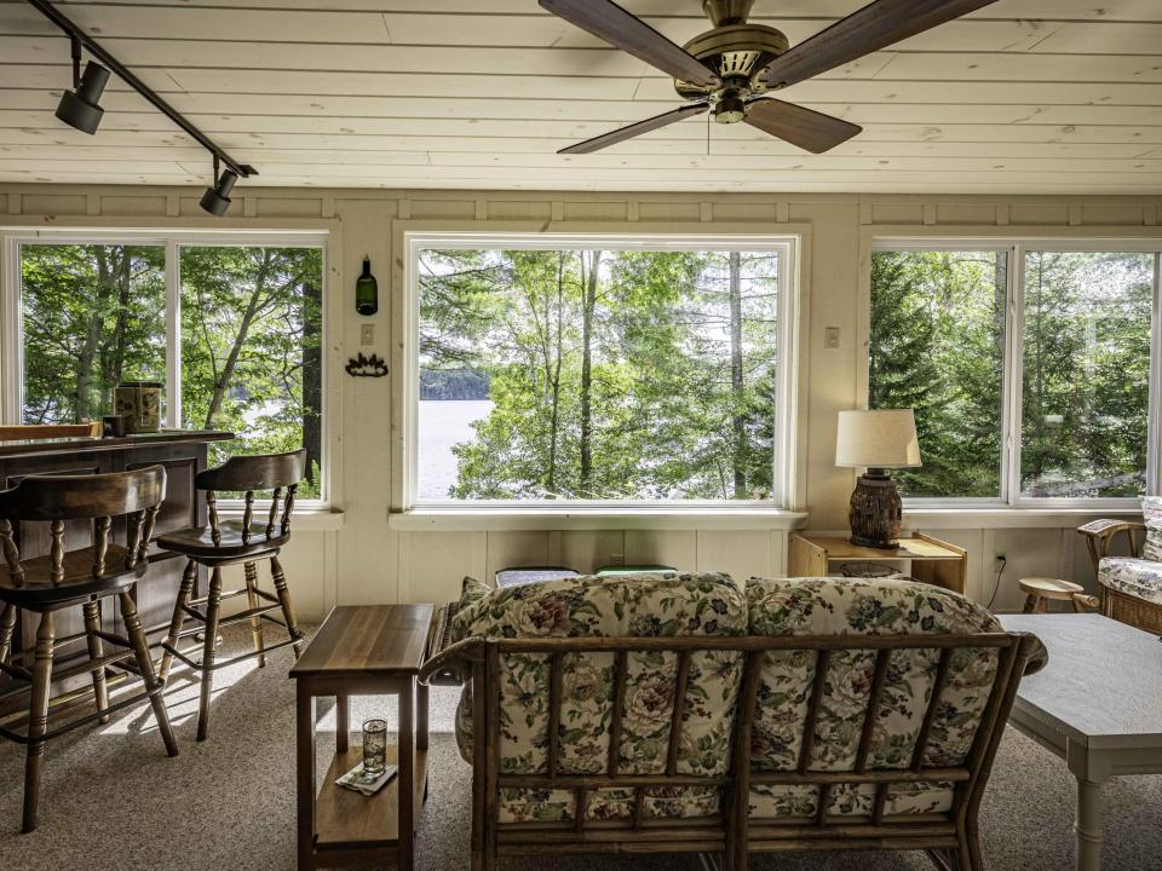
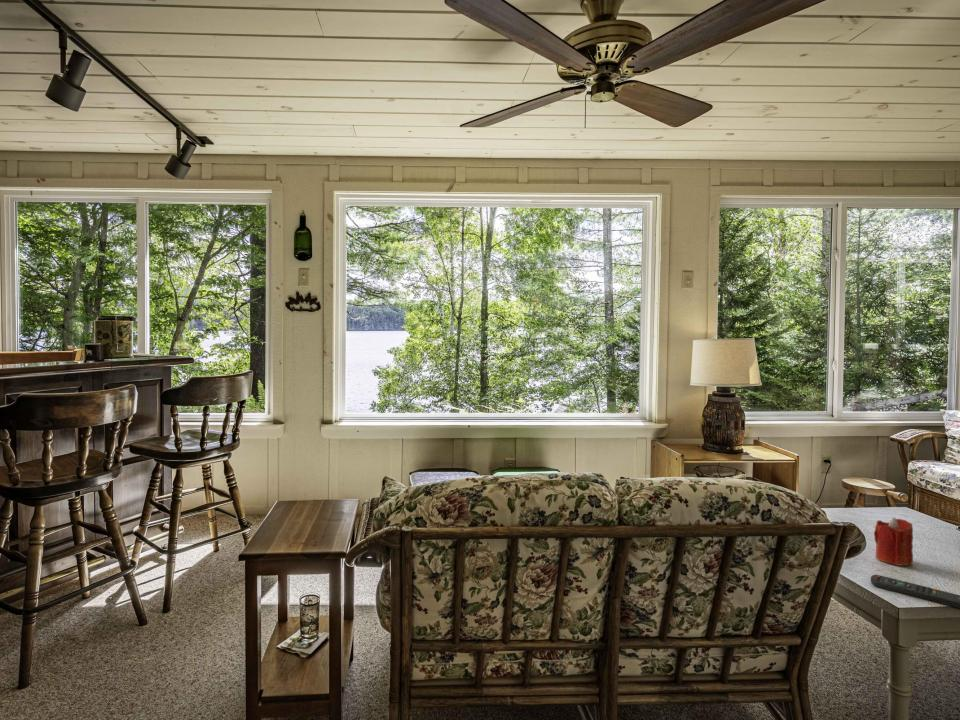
+ remote control [870,574,960,609]
+ candle [873,516,914,567]
